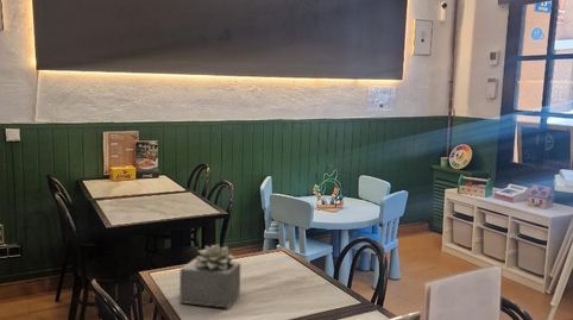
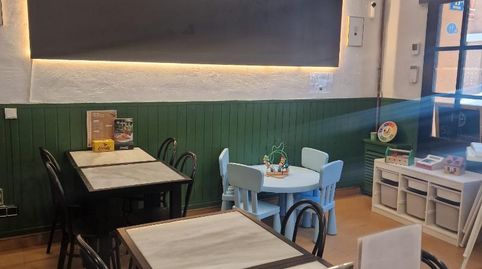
- succulent plant [178,243,241,309]
